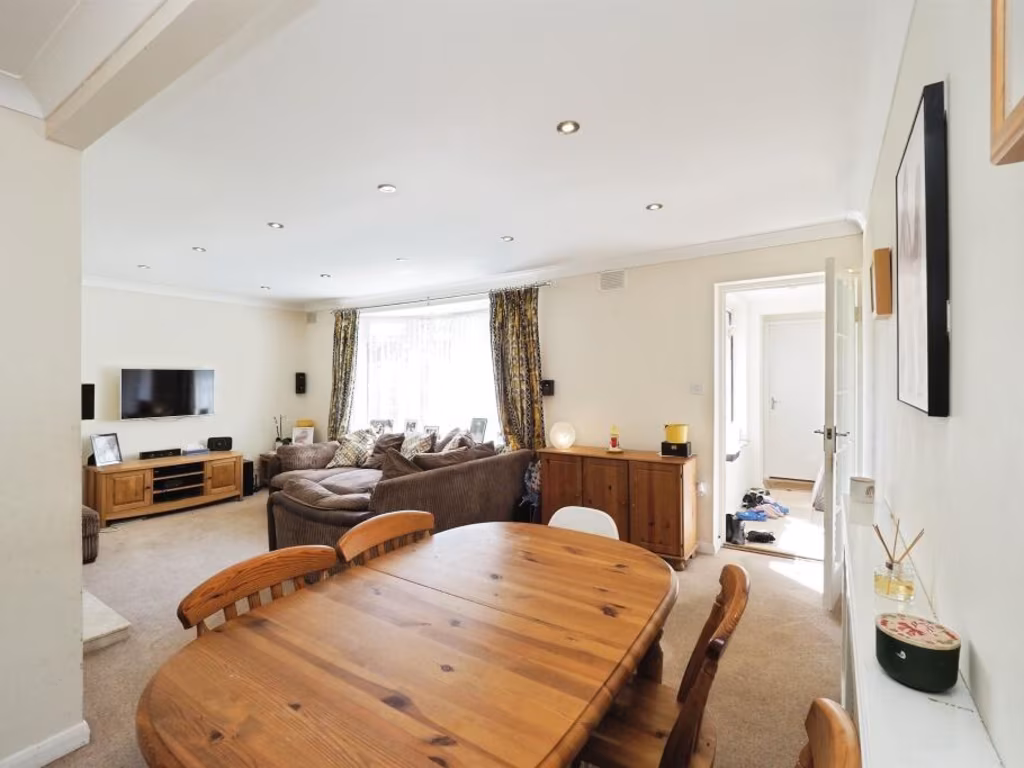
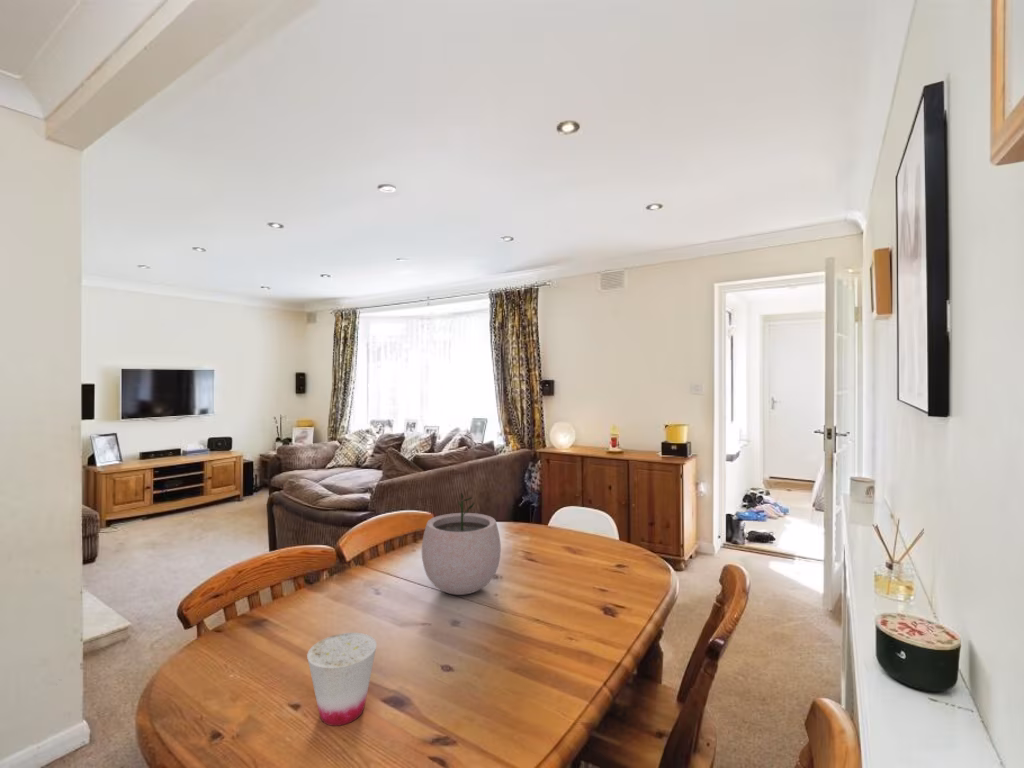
+ cup [306,632,378,727]
+ plant pot [421,492,502,596]
